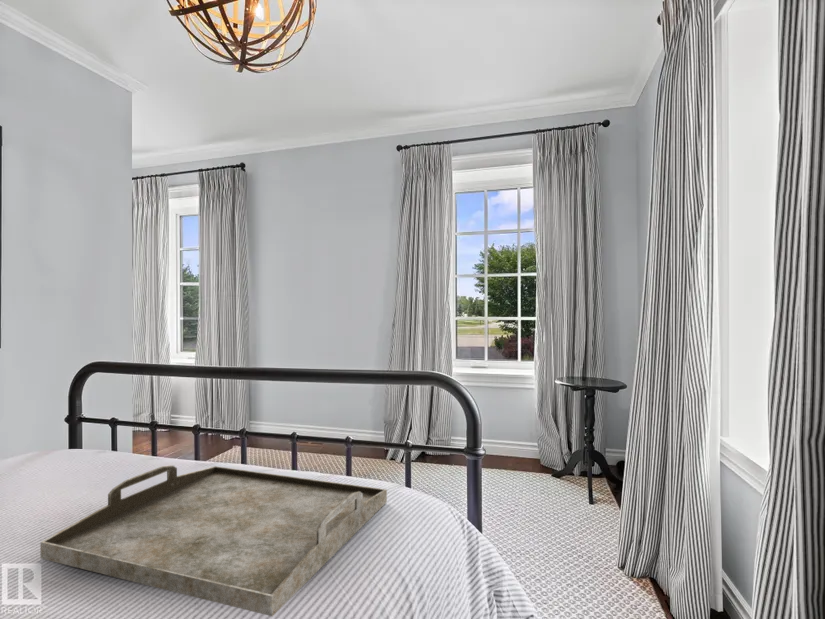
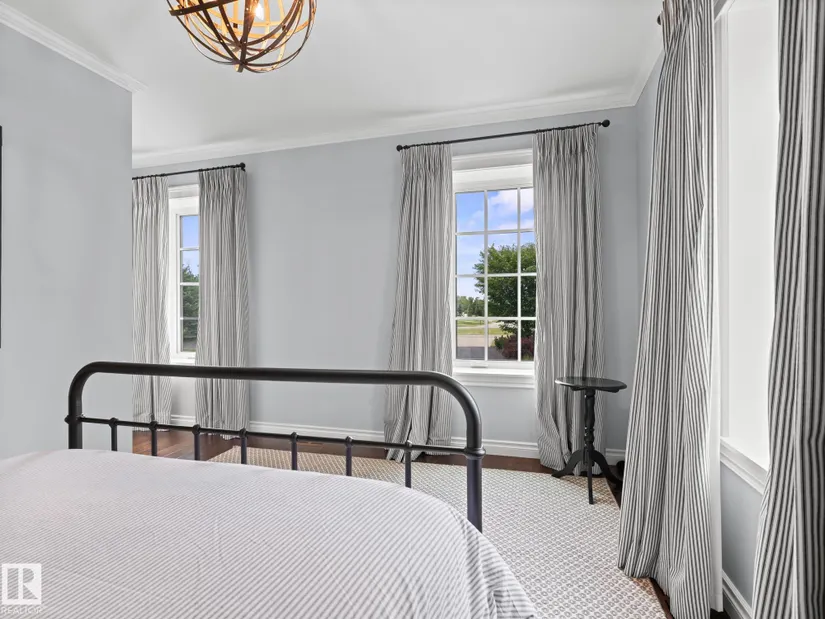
- serving tray [39,464,388,617]
